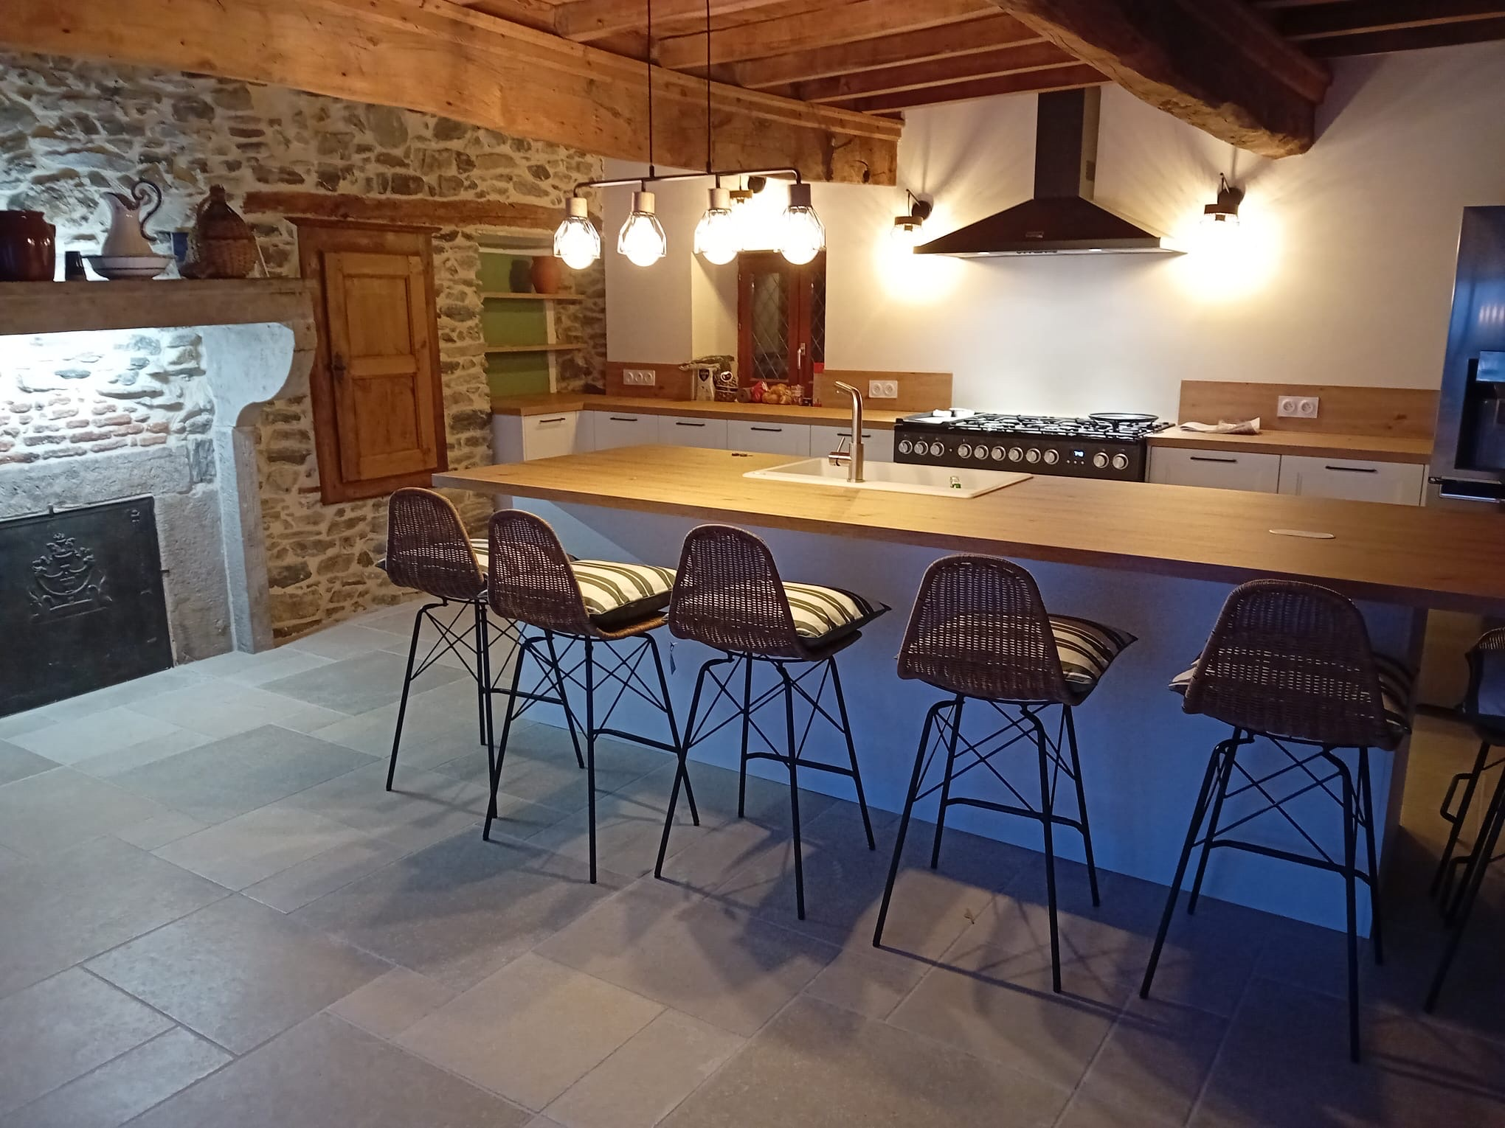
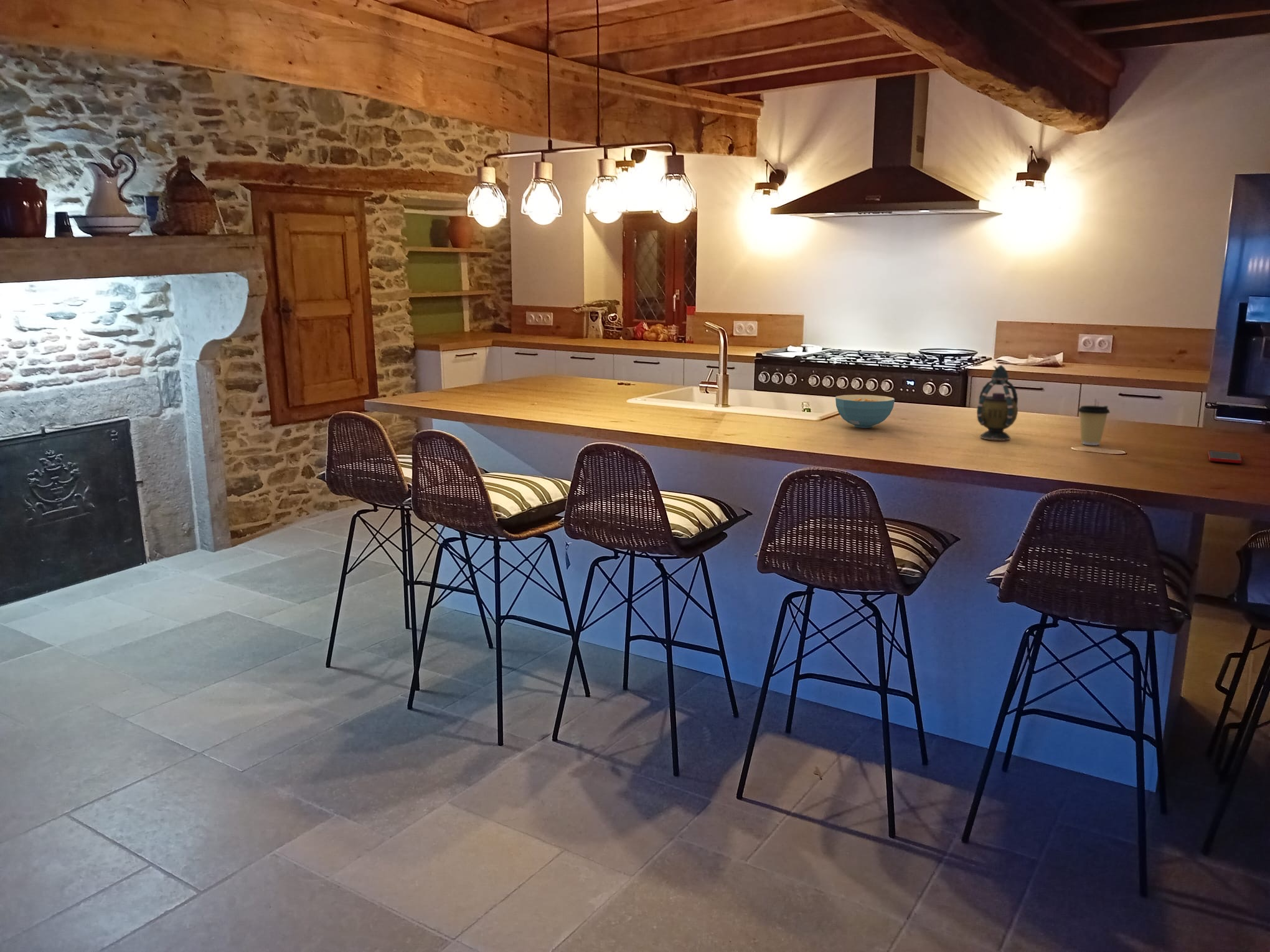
+ teapot [976,364,1018,441]
+ cereal bowl [835,394,895,429]
+ coffee cup [1077,405,1111,446]
+ cell phone [1208,450,1242,464]
